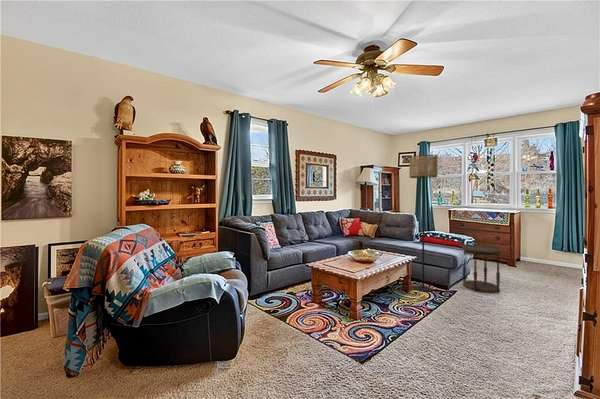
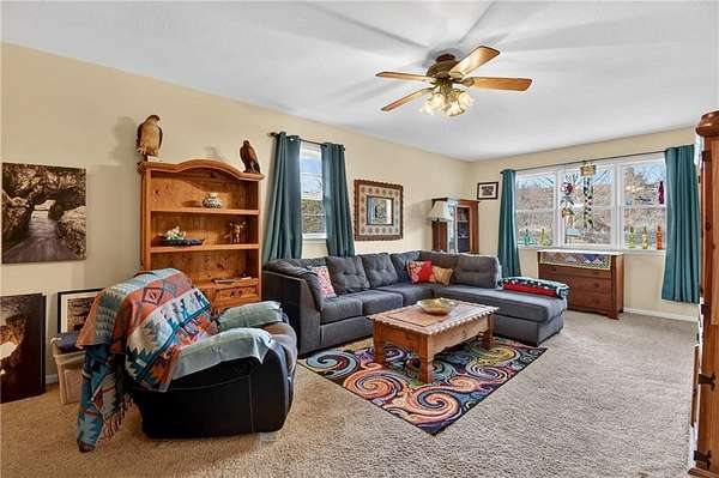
- floor lamp [408,154,438,292]
- side table [460,243,502,293]
